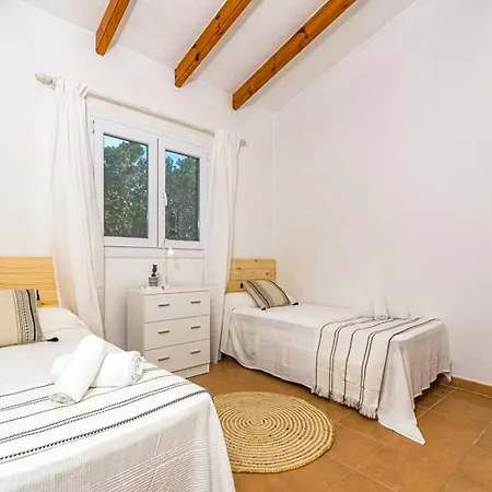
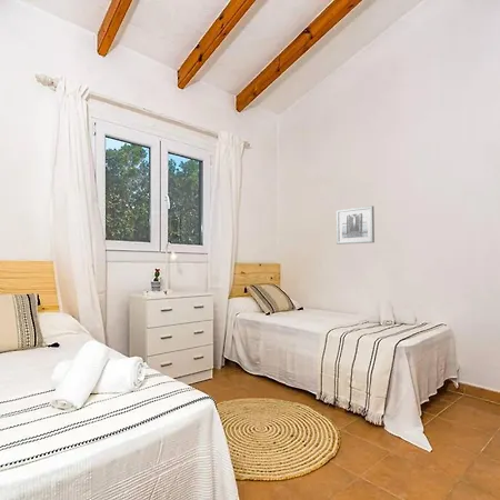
+ wall art [336,204,376,246]
